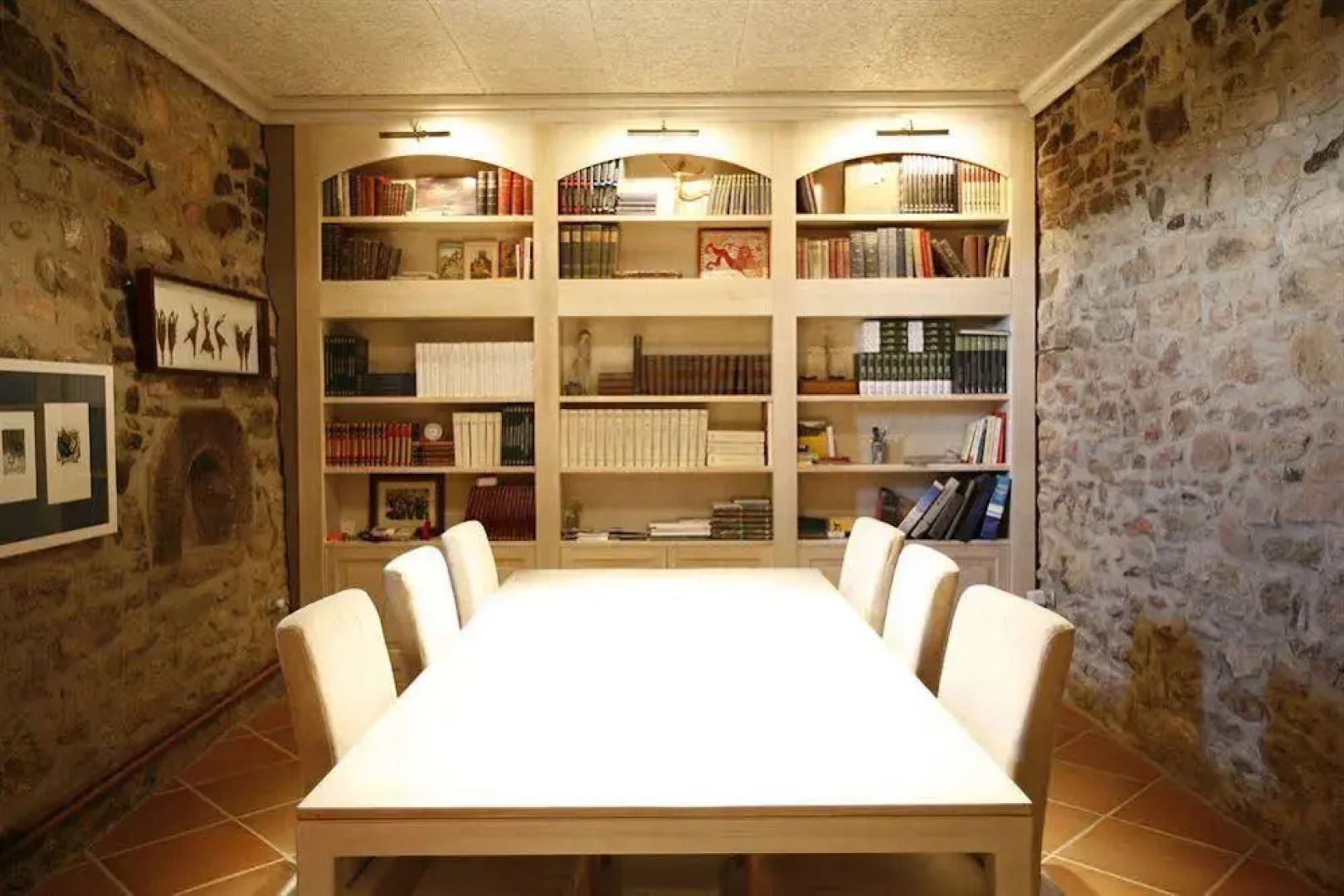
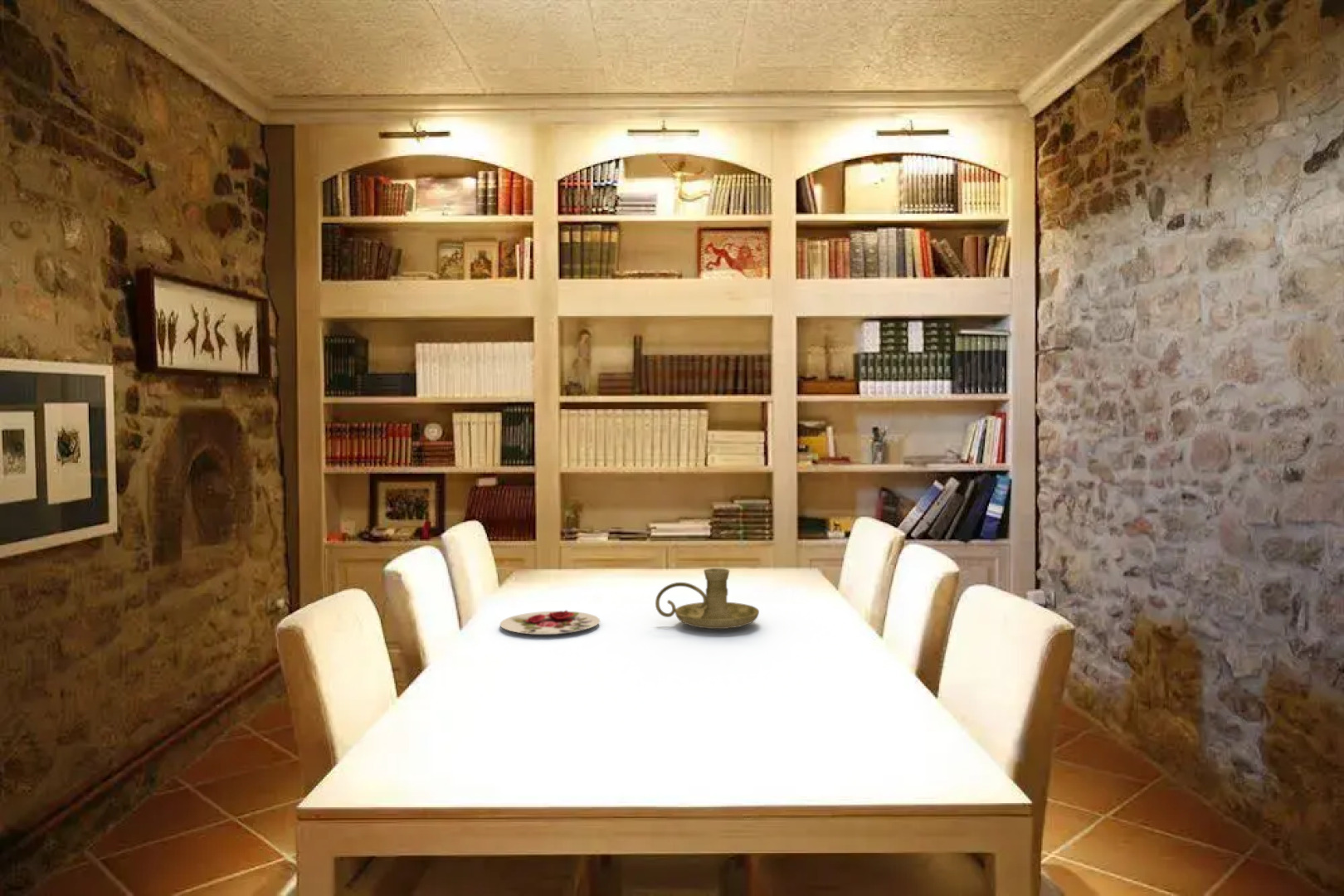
+ candle holder [655,567,760,630]
+ plate [499,610,601,635]
